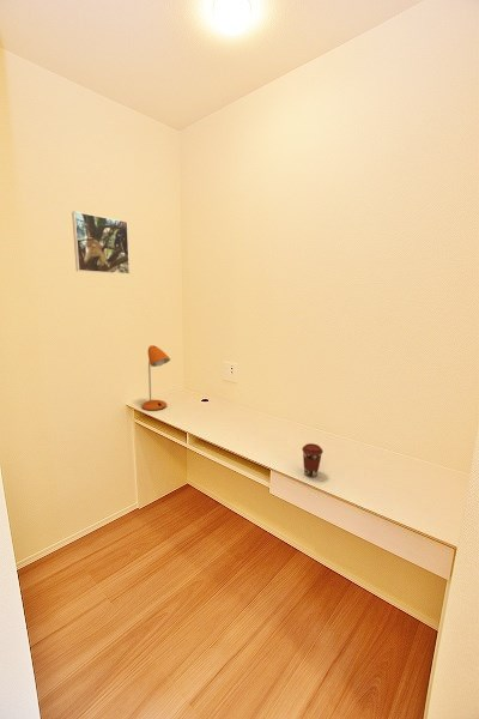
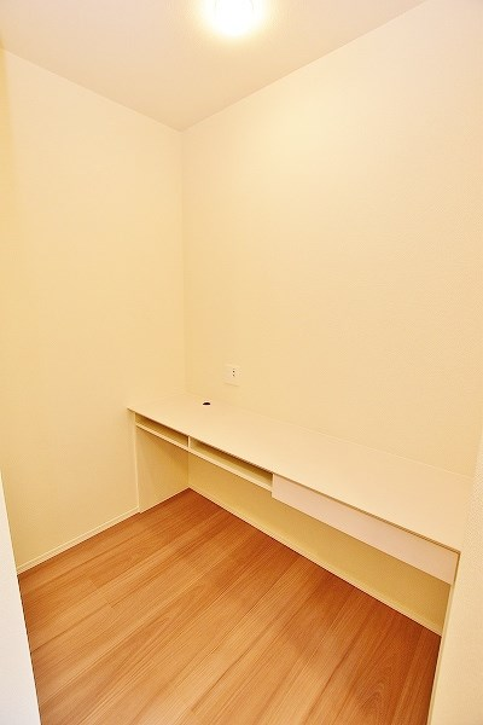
- coffee cup [302,442,323,478]
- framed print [71,211,131,276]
- desk lamp [141,344,171,412]
